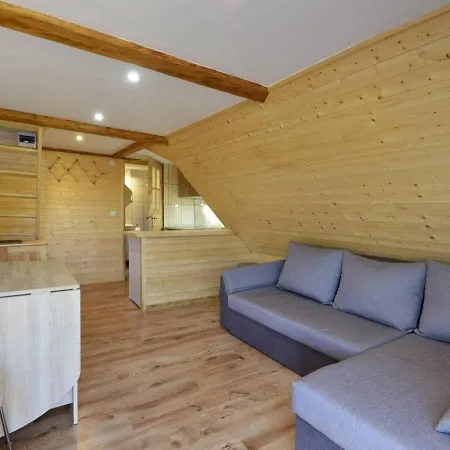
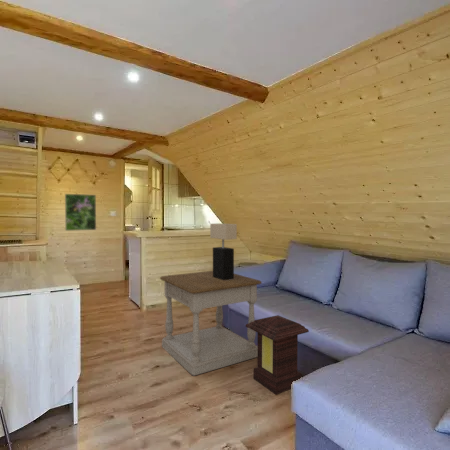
+ side table [159,270,263,376]
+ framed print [64,193,97,232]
+ table lamp [209,223,238,280]
+ lantern [245,314,310,395]
